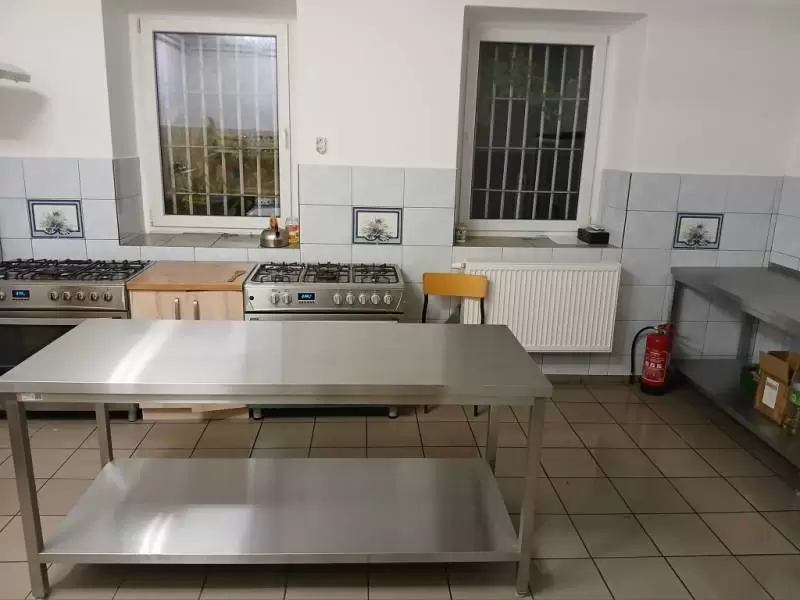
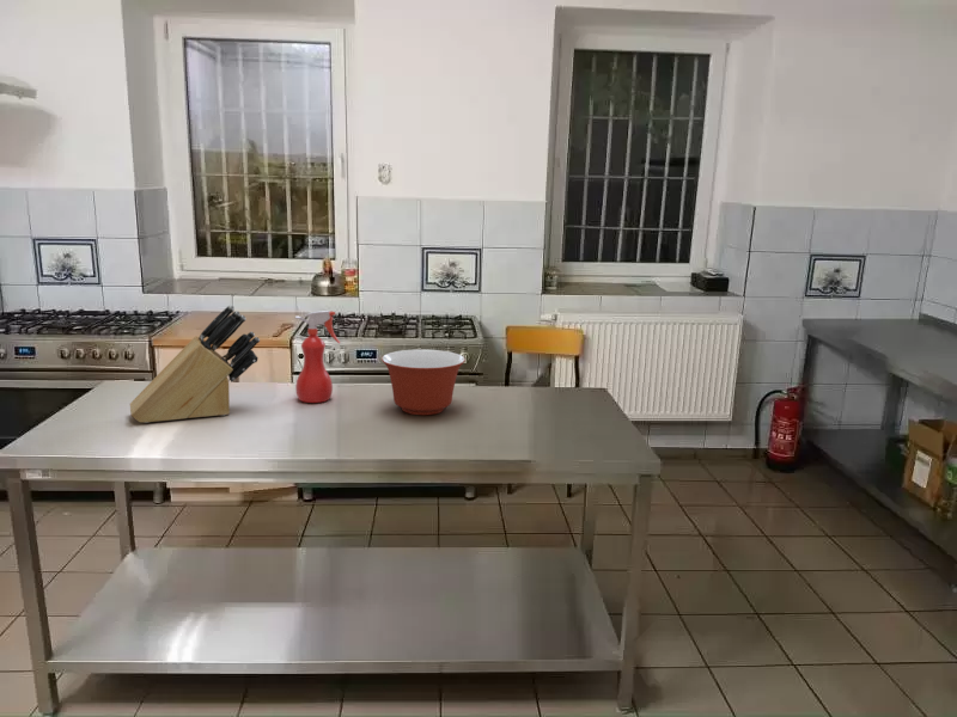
+ mixing bowl [380,348,467,416]
+ spray bottle [294,310,341,404]
+ knife block [129,304,261,424]
